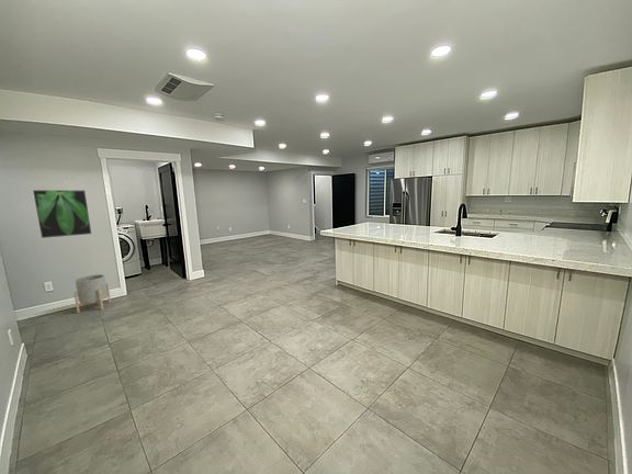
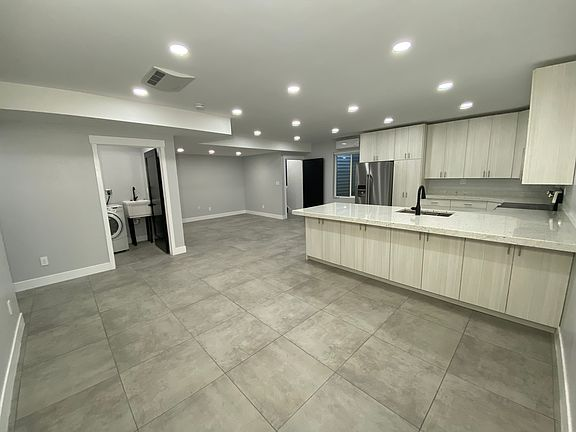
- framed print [32,189,93,239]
- planter [72,273,112,314]
